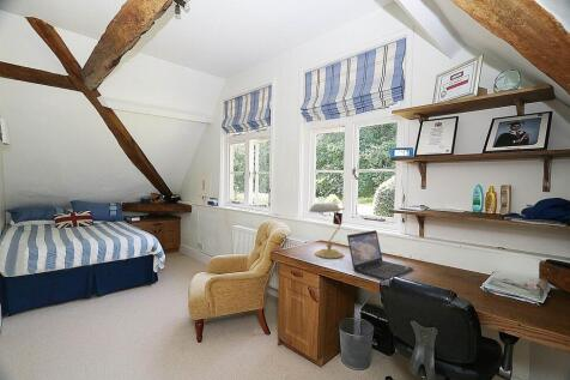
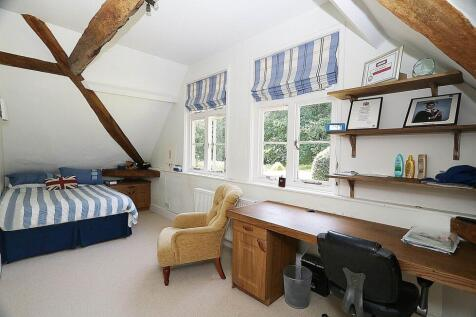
- laptop [346,229,414,281]
- desk lamp [308,201,346,259]
